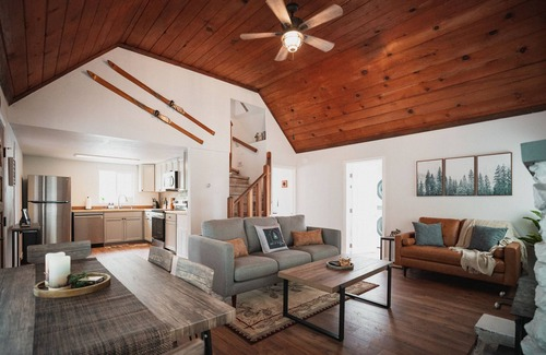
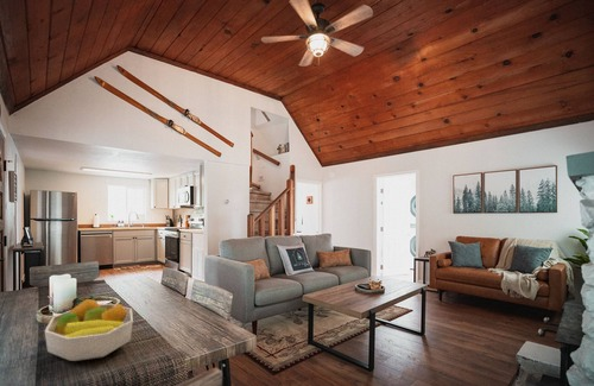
+ fruit bowl [44,298,134,362]
